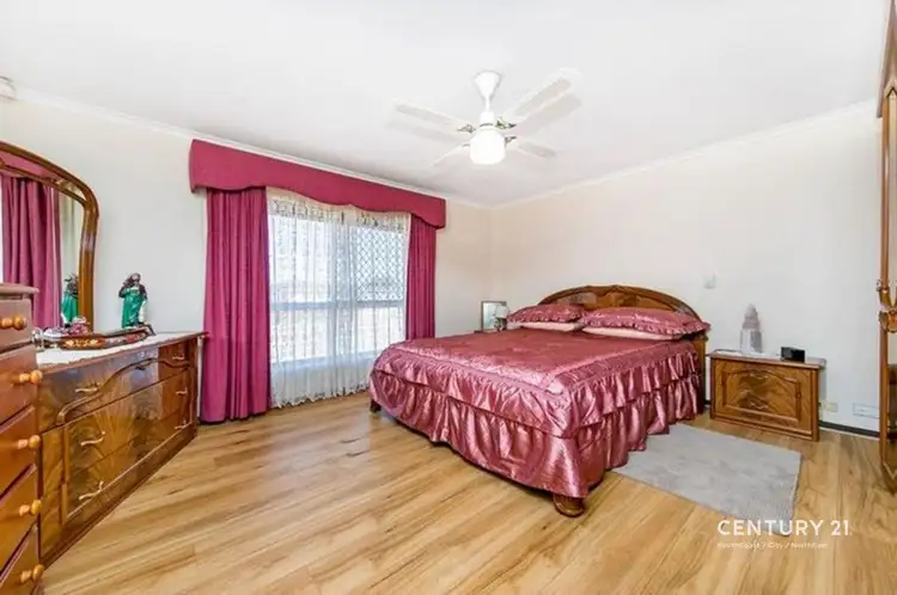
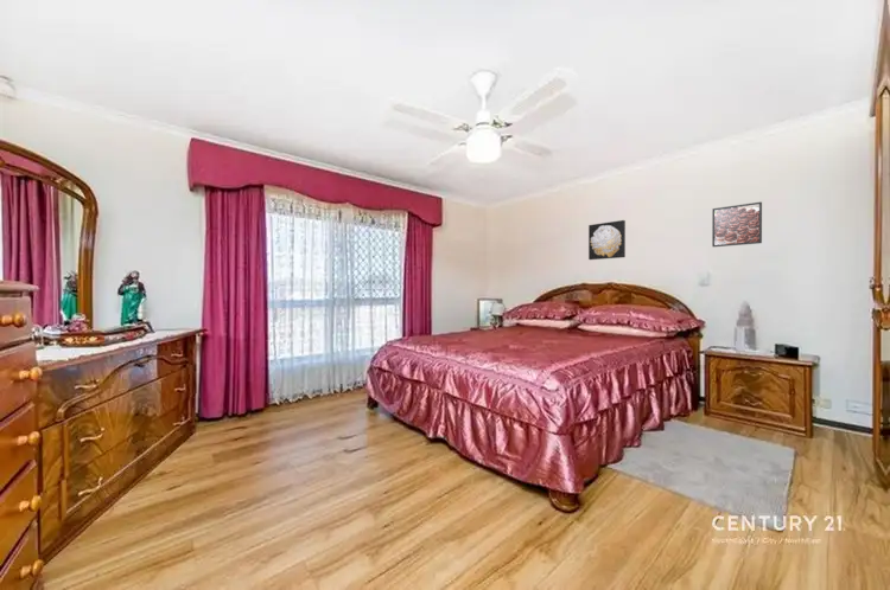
+ wall art [587,219,627,261]
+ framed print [711,200,763,248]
